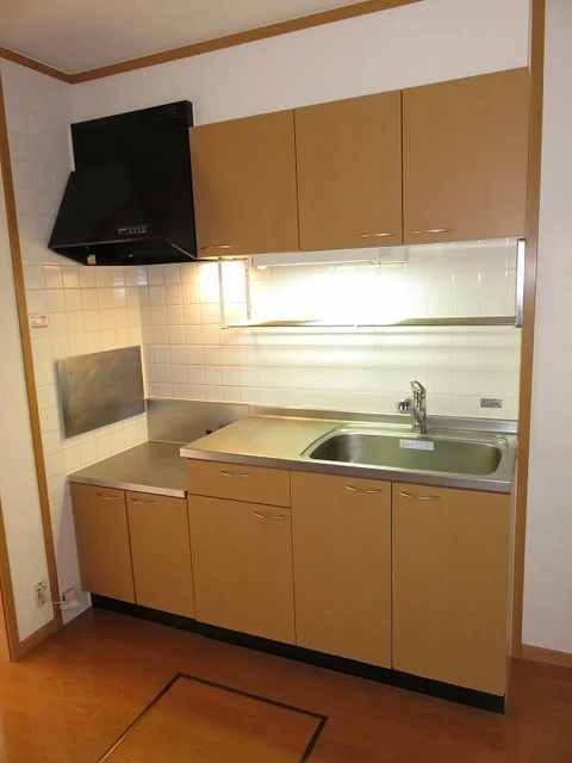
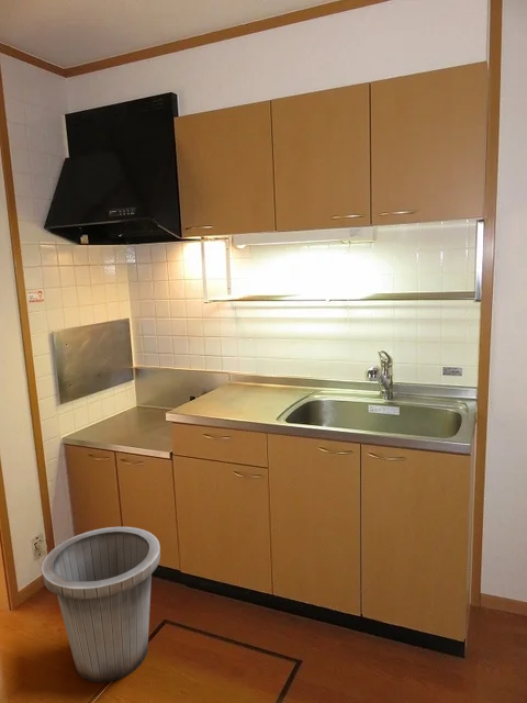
+ trash can [41,526,161,683]
